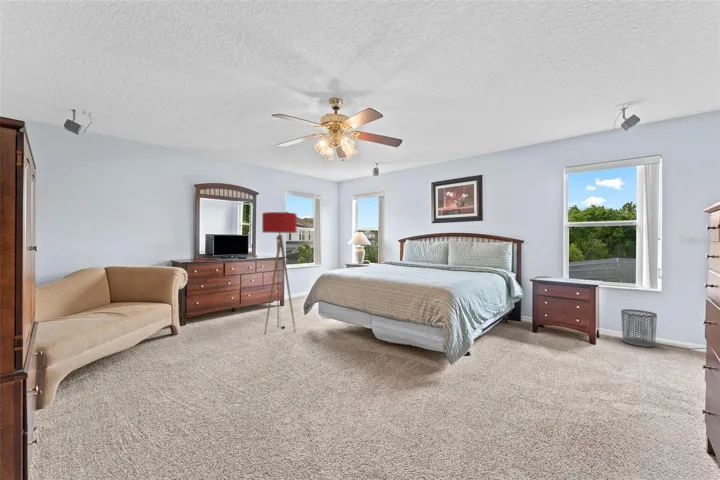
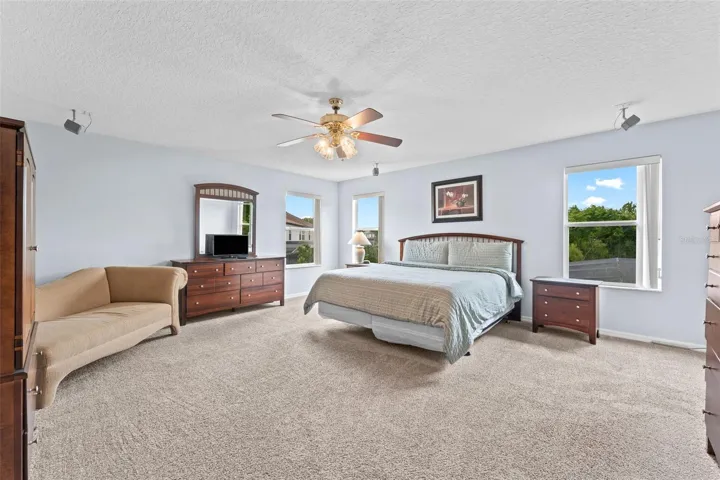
- floor lamp [261,211,297,336]
- waste bin [620,308,658,348]
